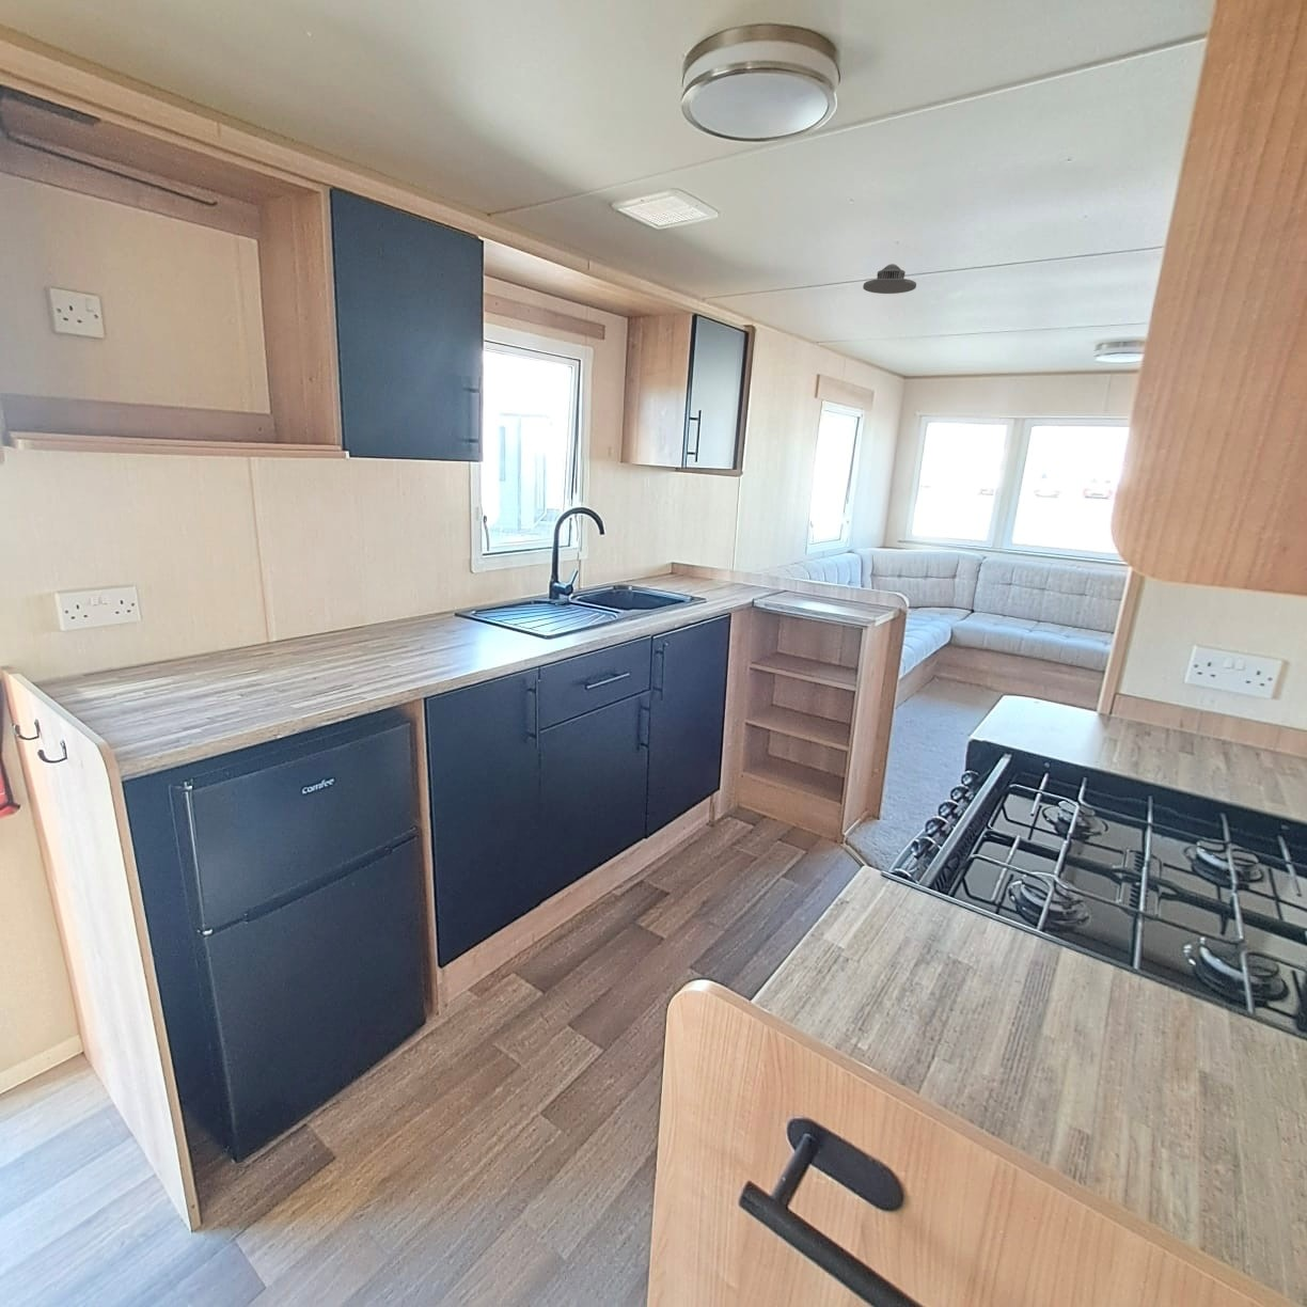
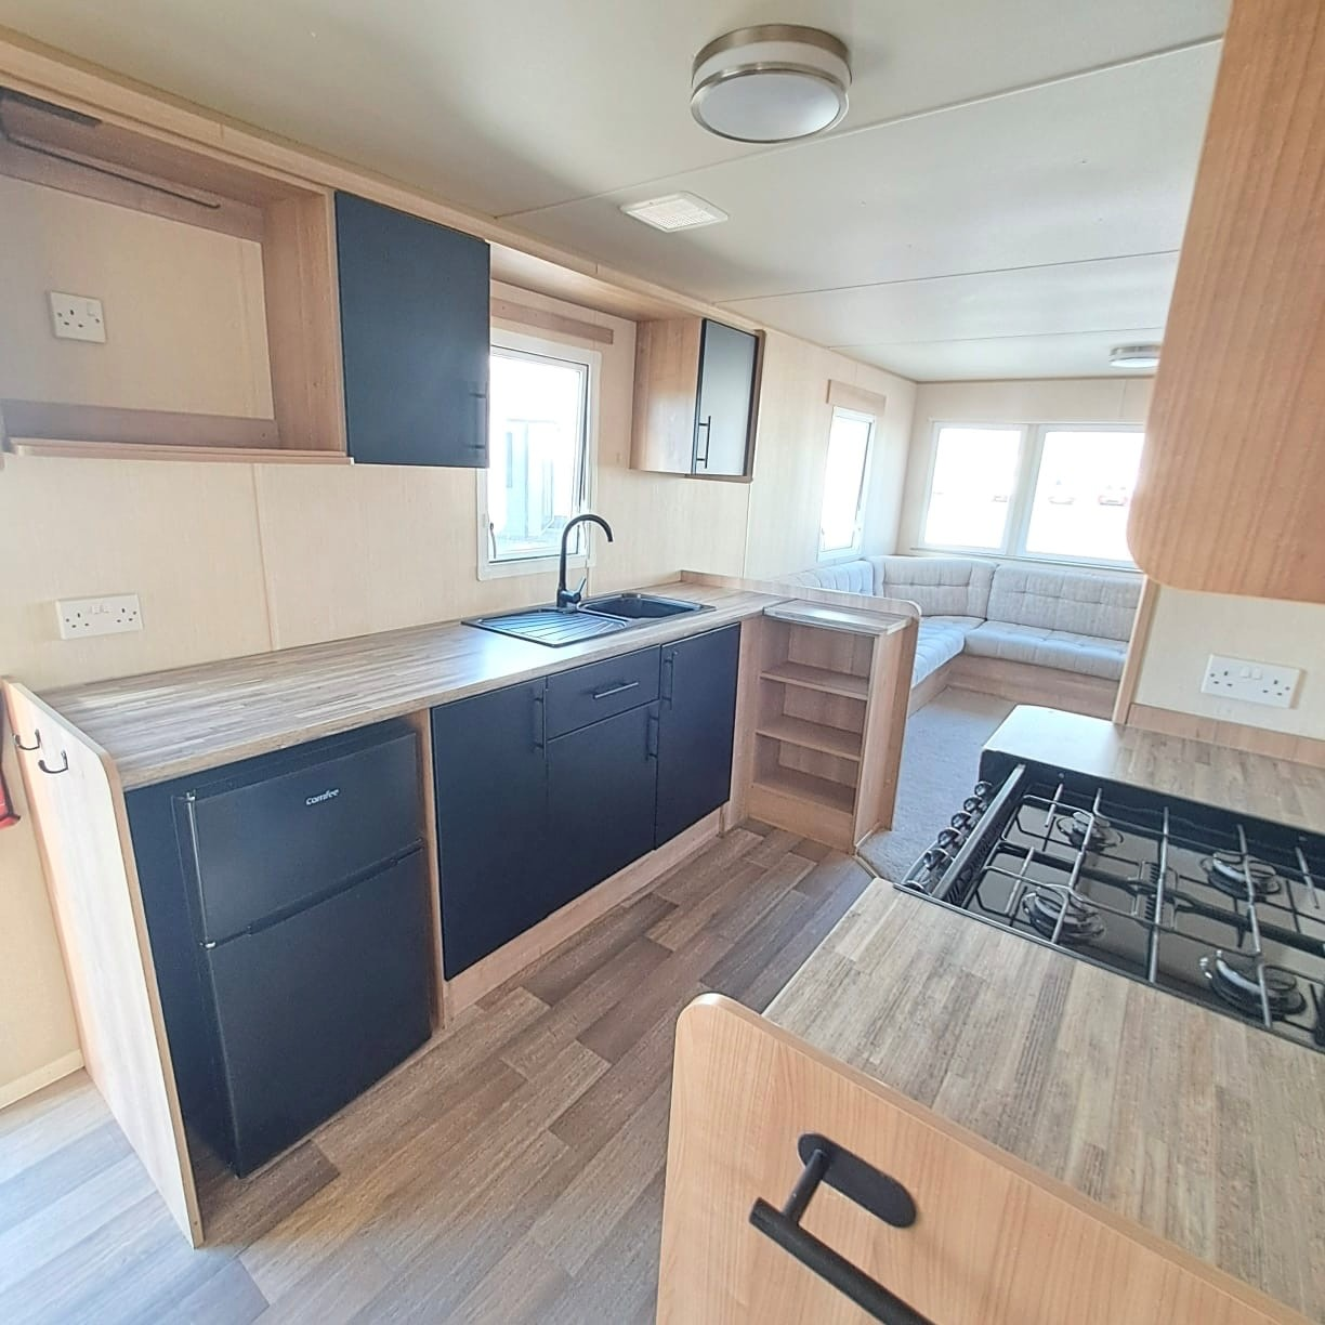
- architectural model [862,262,917,294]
